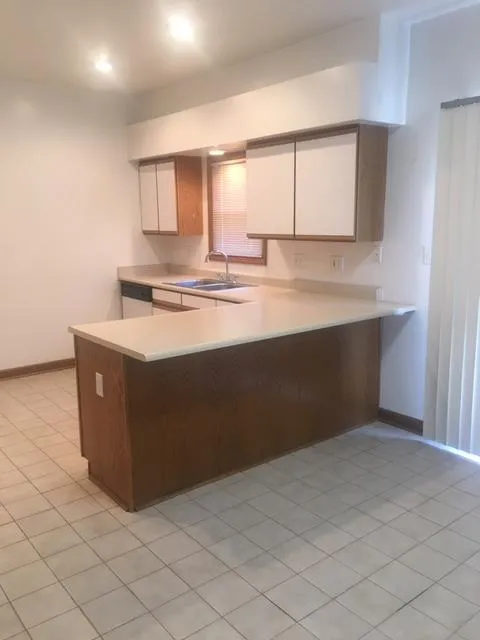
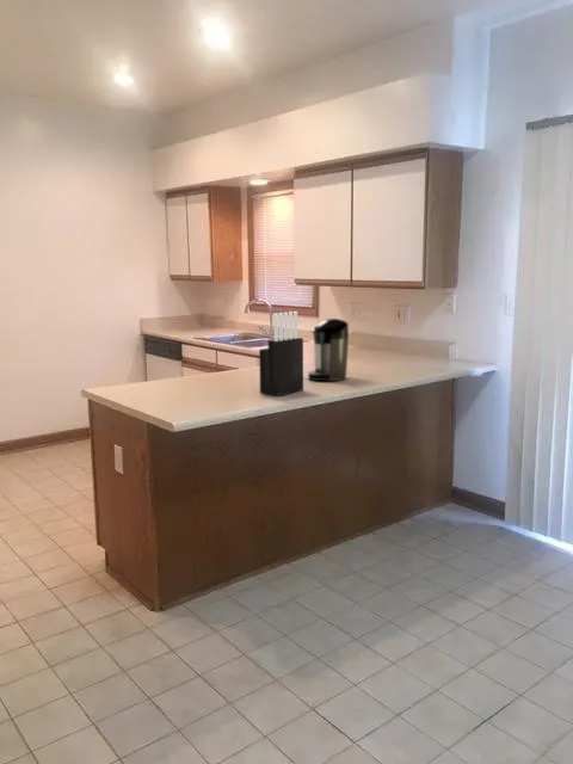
+ knife block [258,310,304,398]
+ coffee maker [307,318,350,382]
